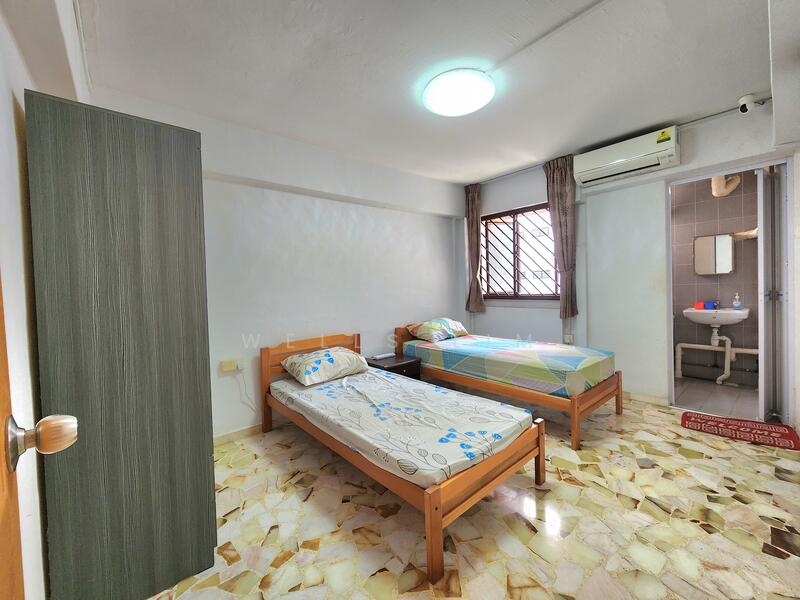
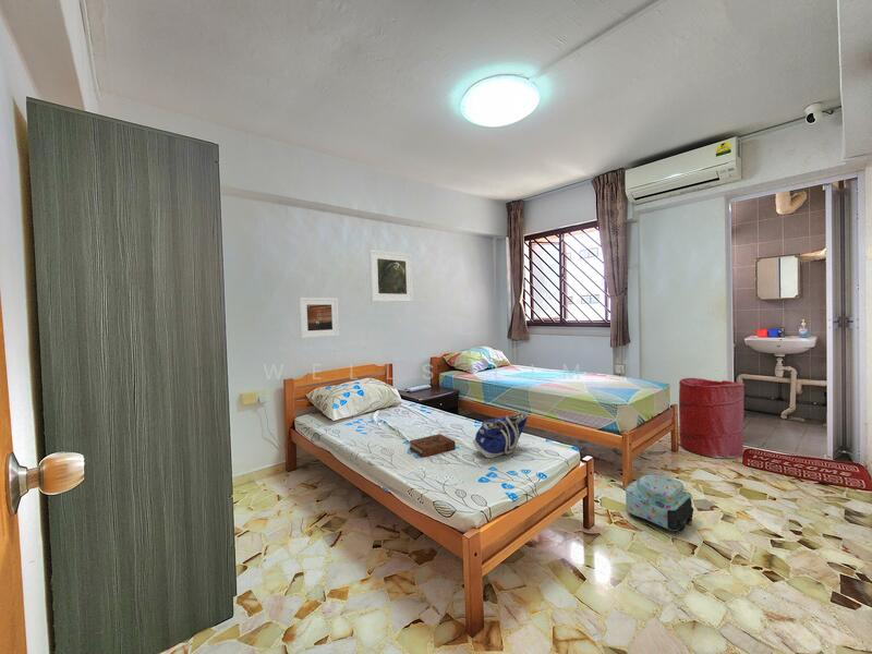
+ book [409,433,457,458]
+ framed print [368,249,414,303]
+ tote bag [472,411,529,459]
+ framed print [298,296,340,339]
+ laundry hamper [678,377,746,459]
+ backpack [625,473,694,532]
